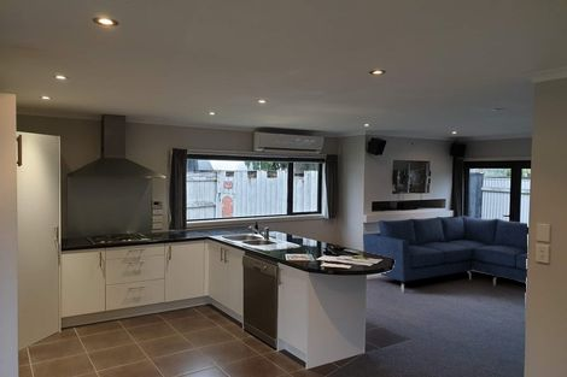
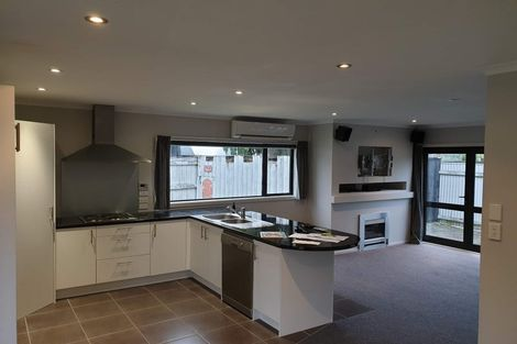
- sofa [362,214,528,294]
